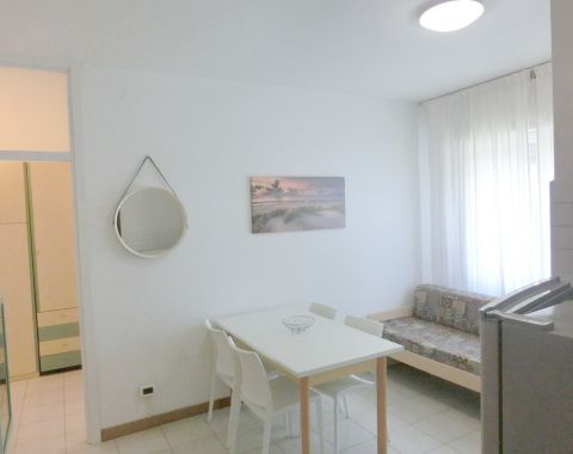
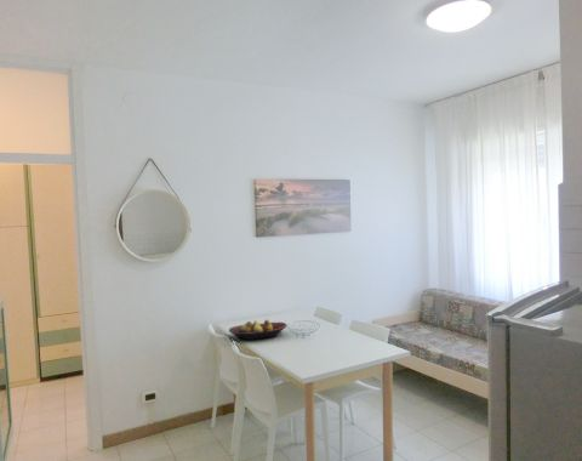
+ fruit bowl [228,319,289,341]
